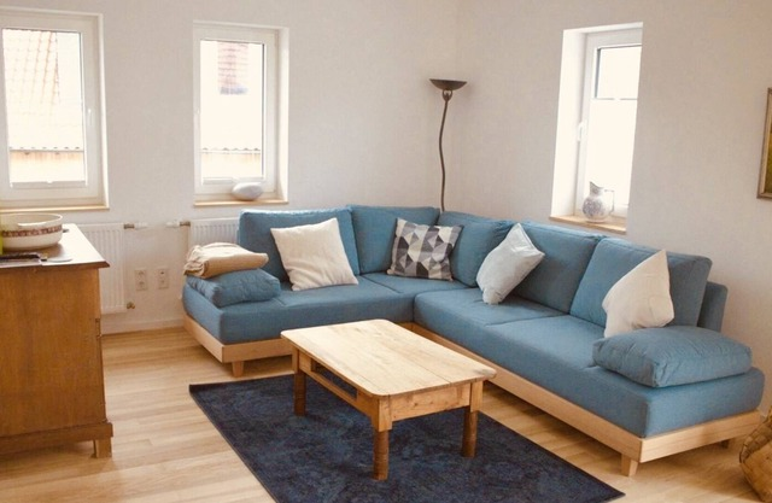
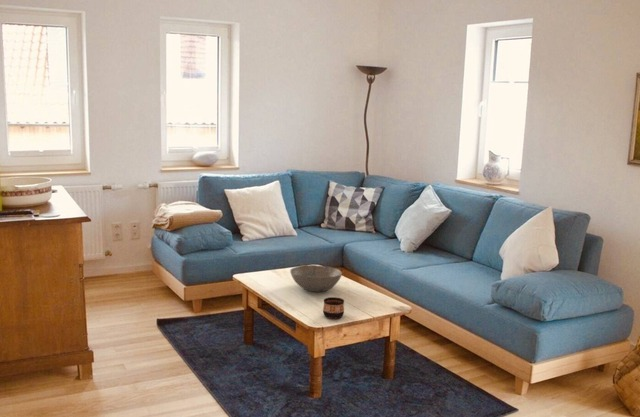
+ cup [322,296,345,319]
+ bowl [289,264,343,293]
